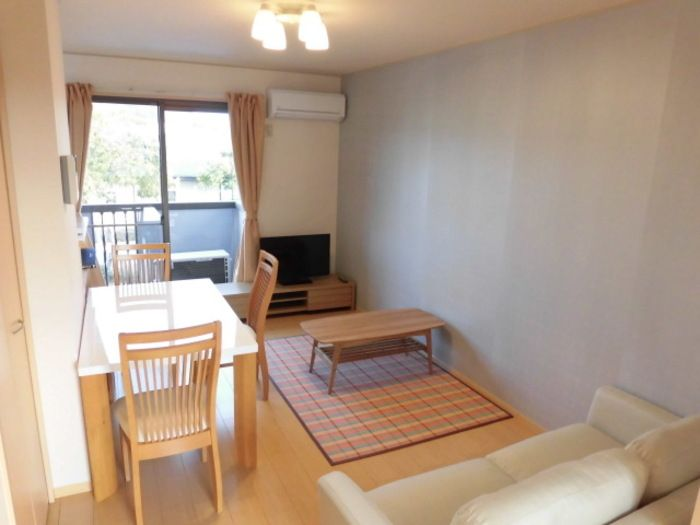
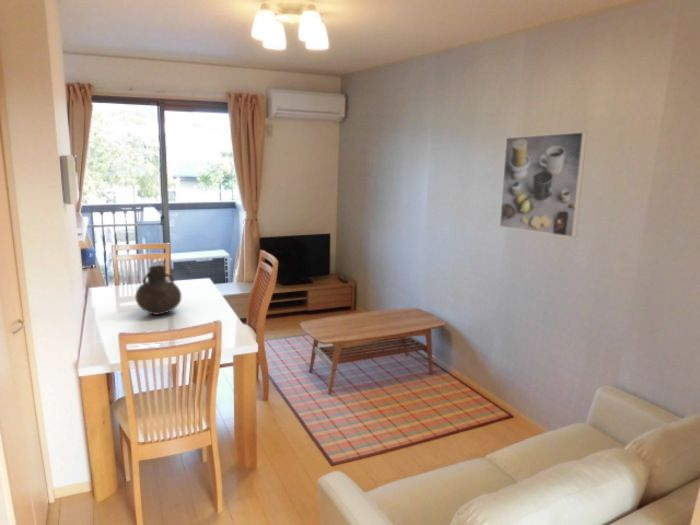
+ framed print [499,131,588,238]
+ vase [134,264,182,316]
